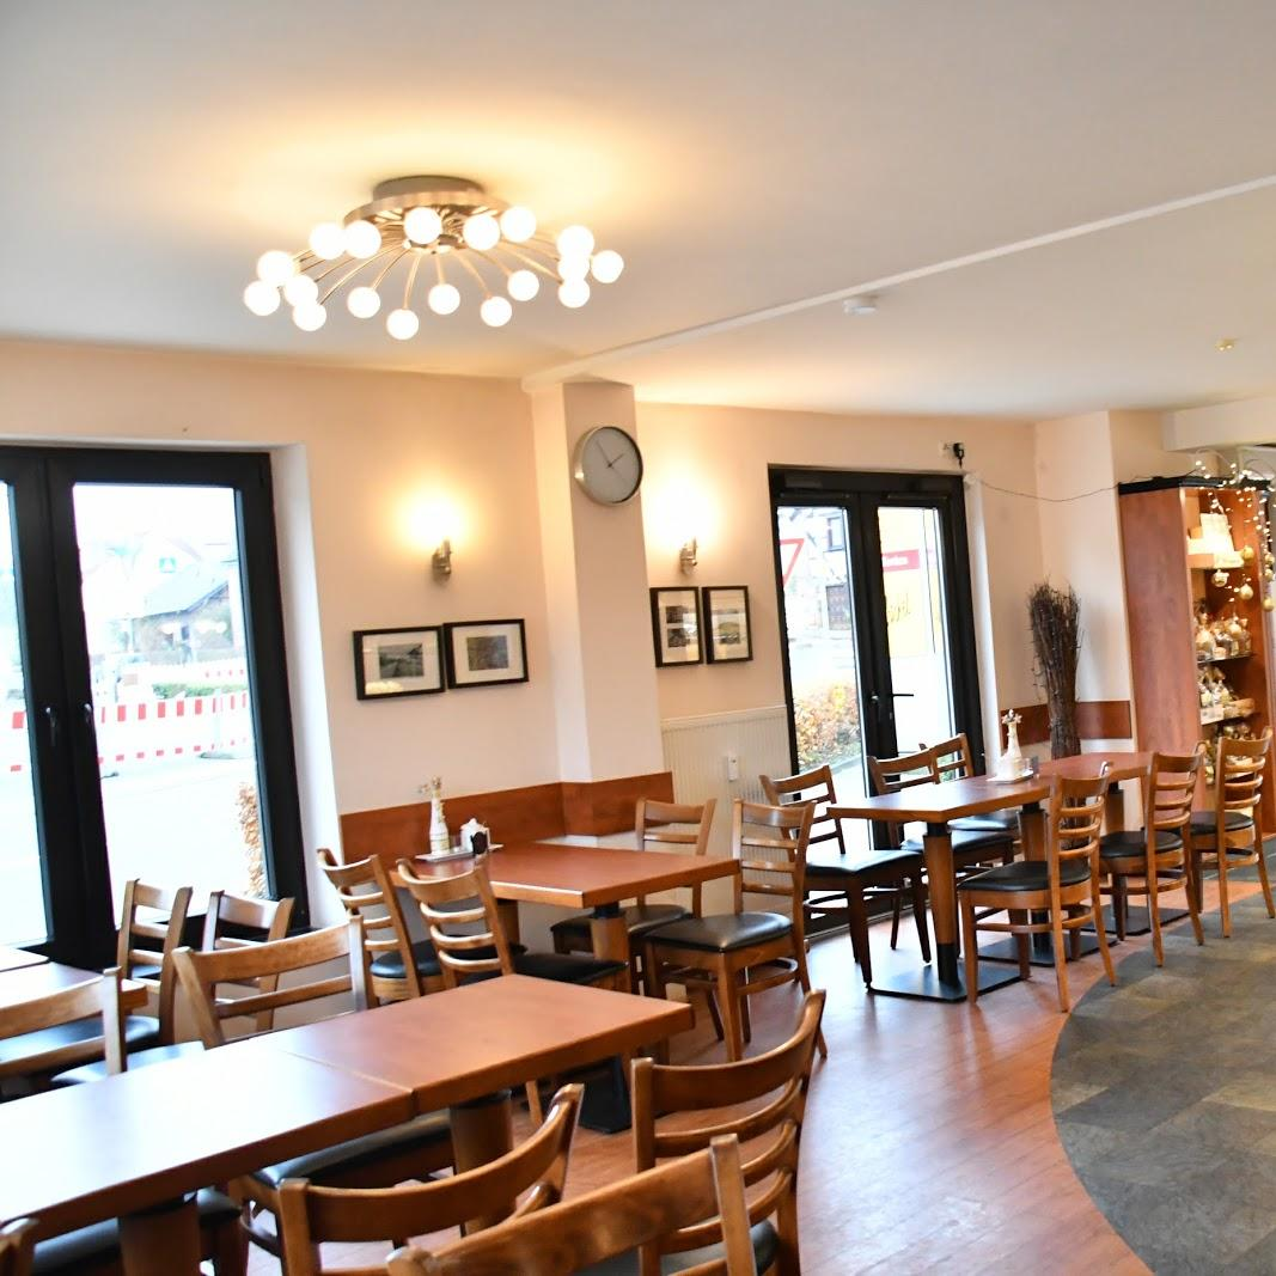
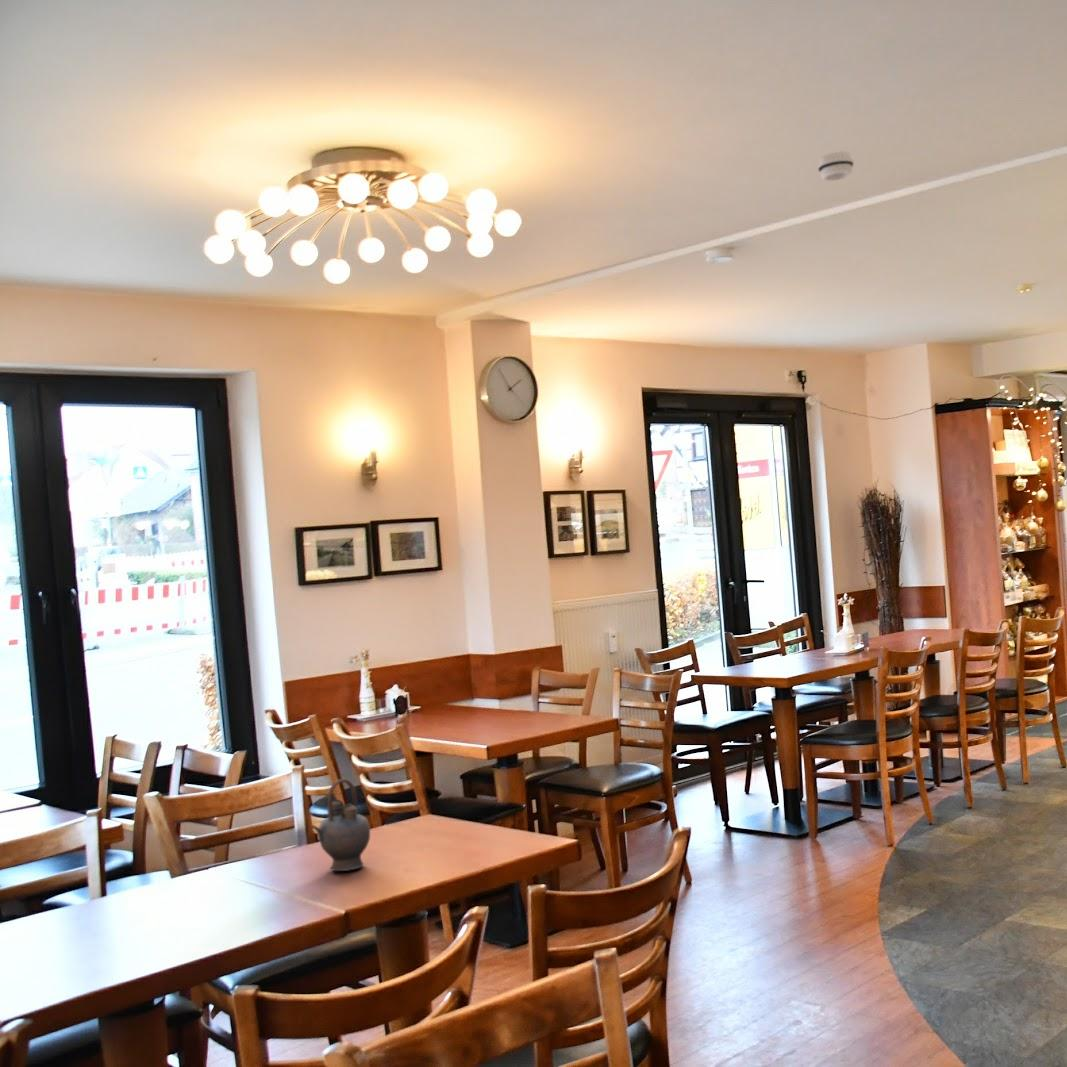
+ teapot [310,778,371,872]
+ smoke detector [817,151,855,182]
